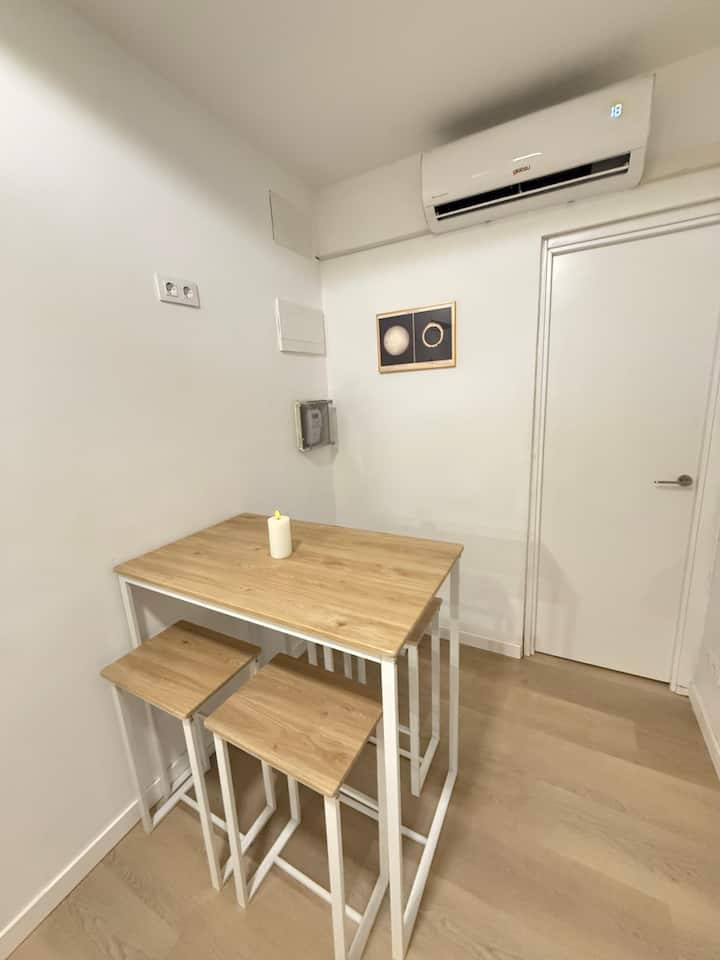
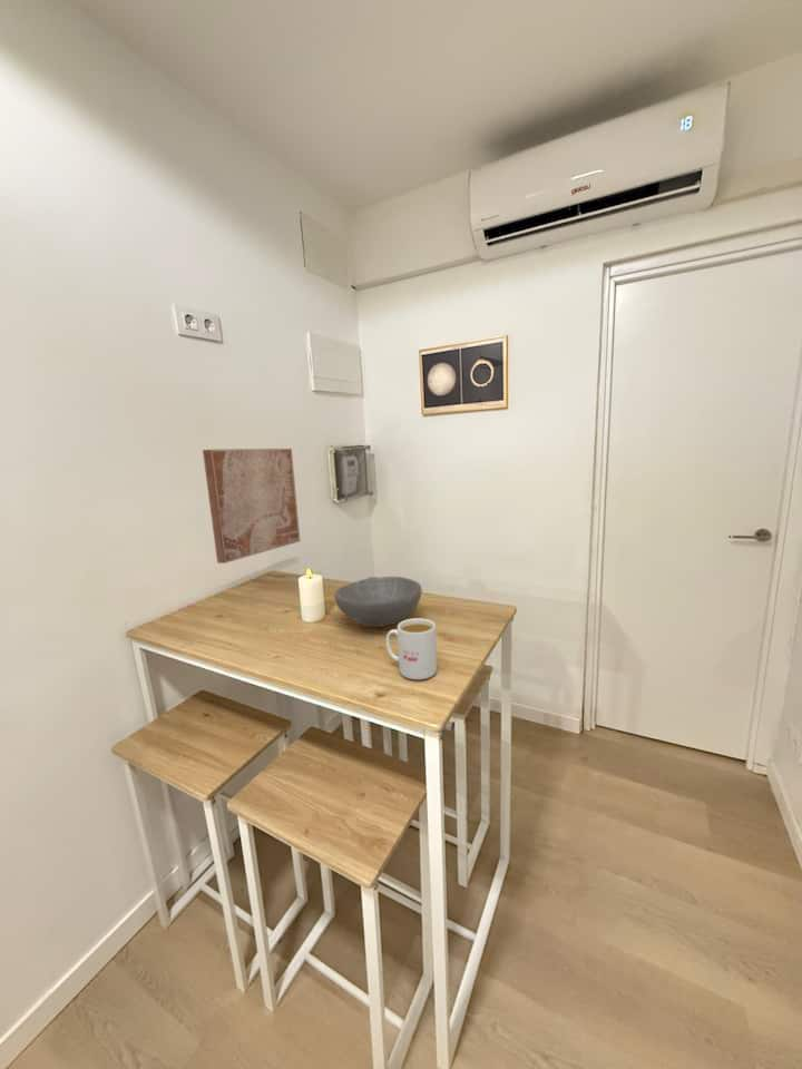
+ wall art [202,448,301,565]
+ bowl [333,576,423,628]
+ mug [385,617,438,680]
